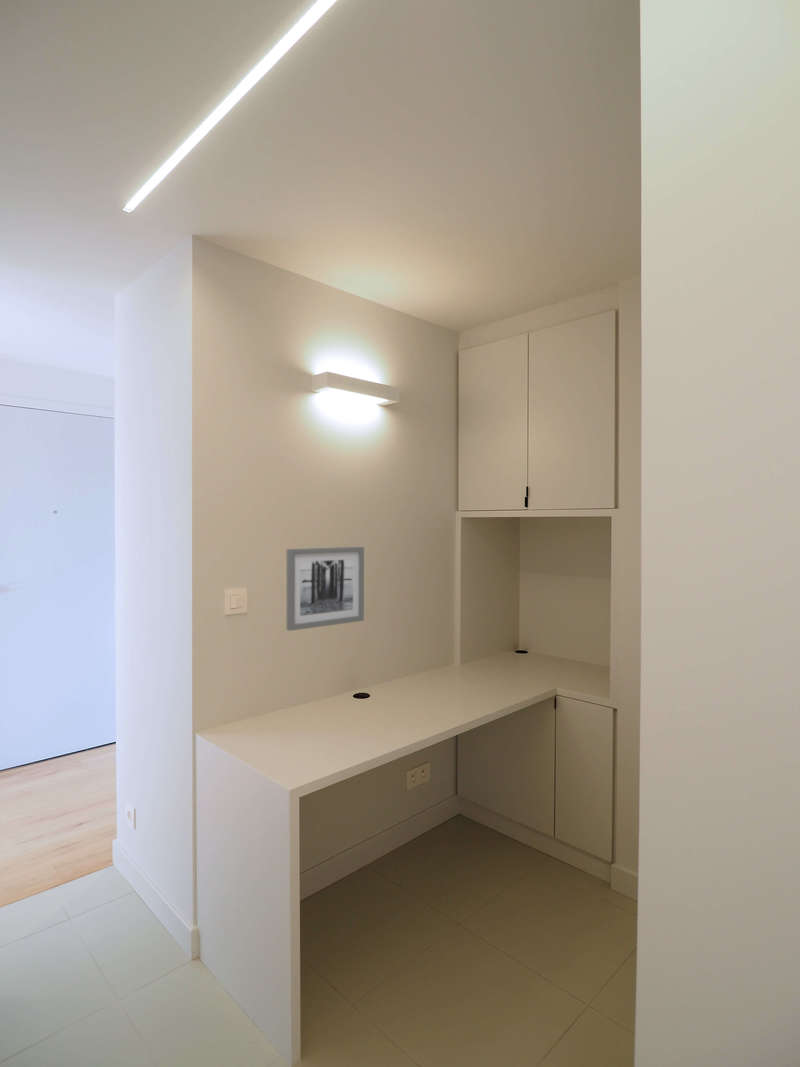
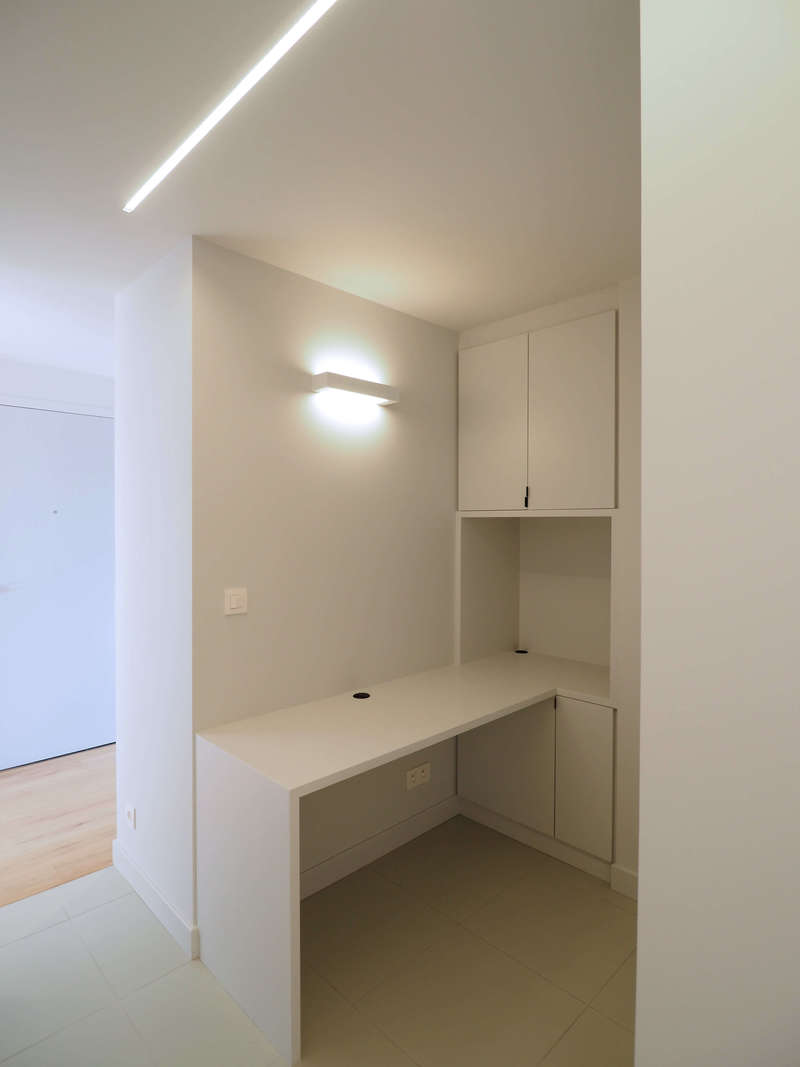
- wall art [286,546,365,632]
